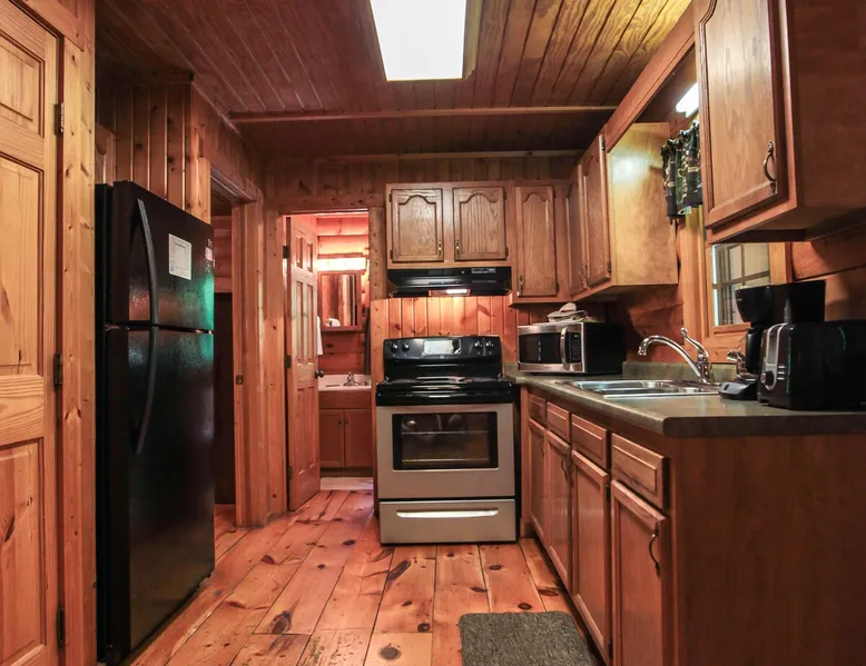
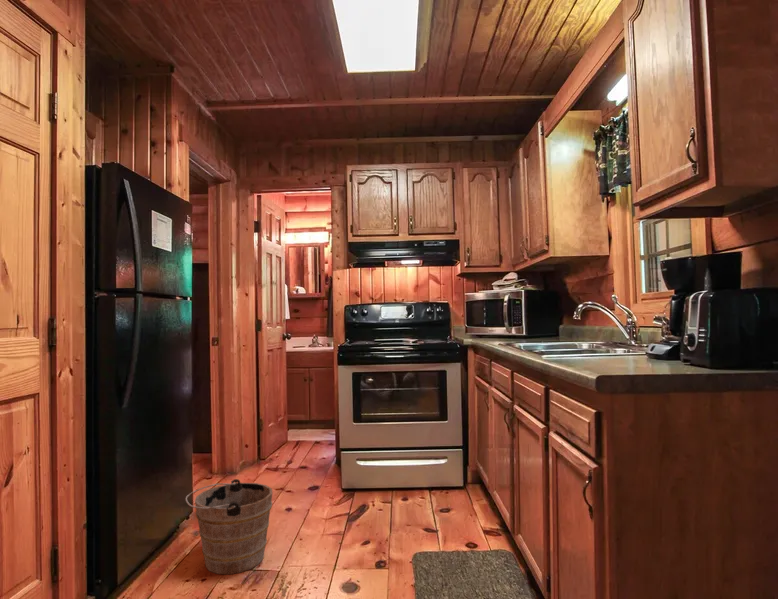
+ bucket [185,478,273,575]
